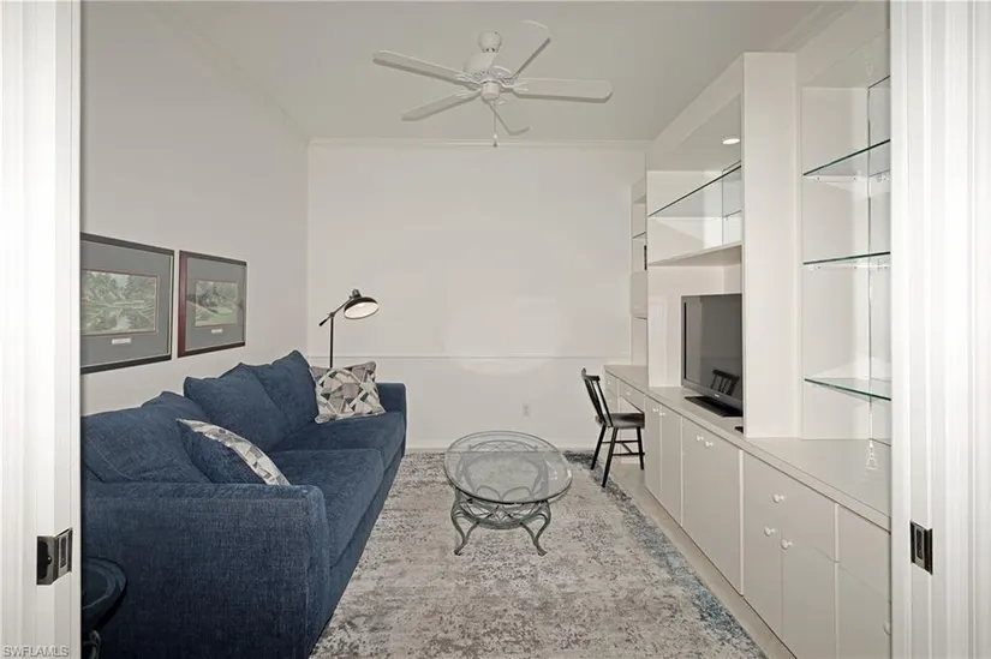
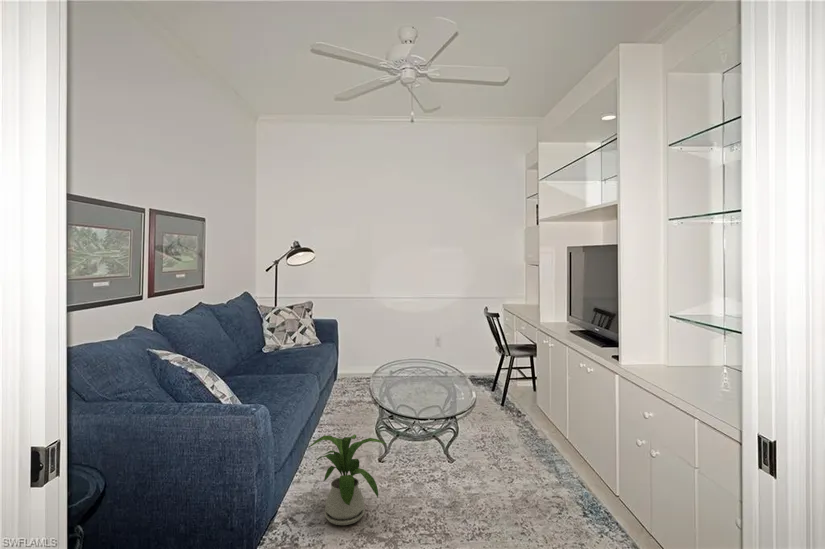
+ house plant [308,434,387,526]
